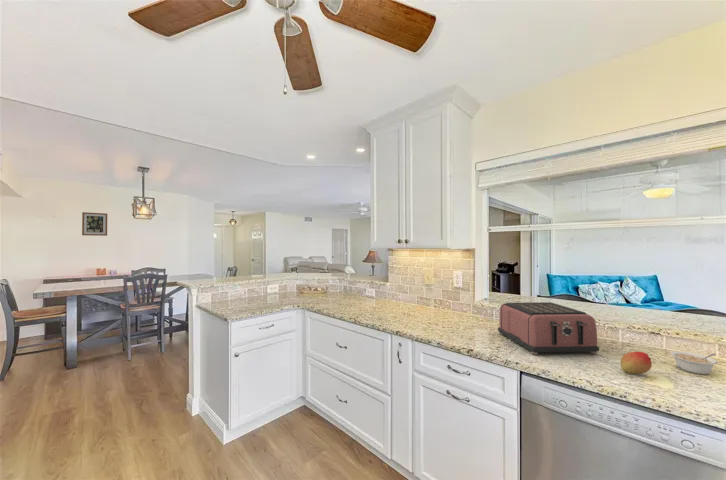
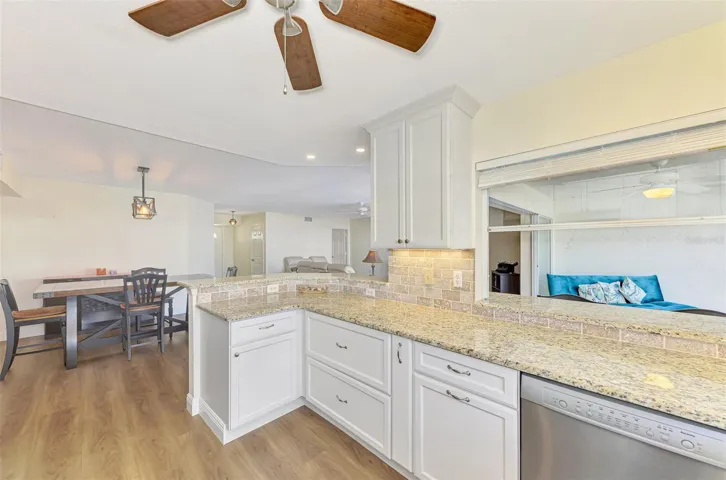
- toaster [497,301,600,356]
- wall art [81,211,108,237]
- legume [670,350,718,375]
- fruit [620,351,653,375]
